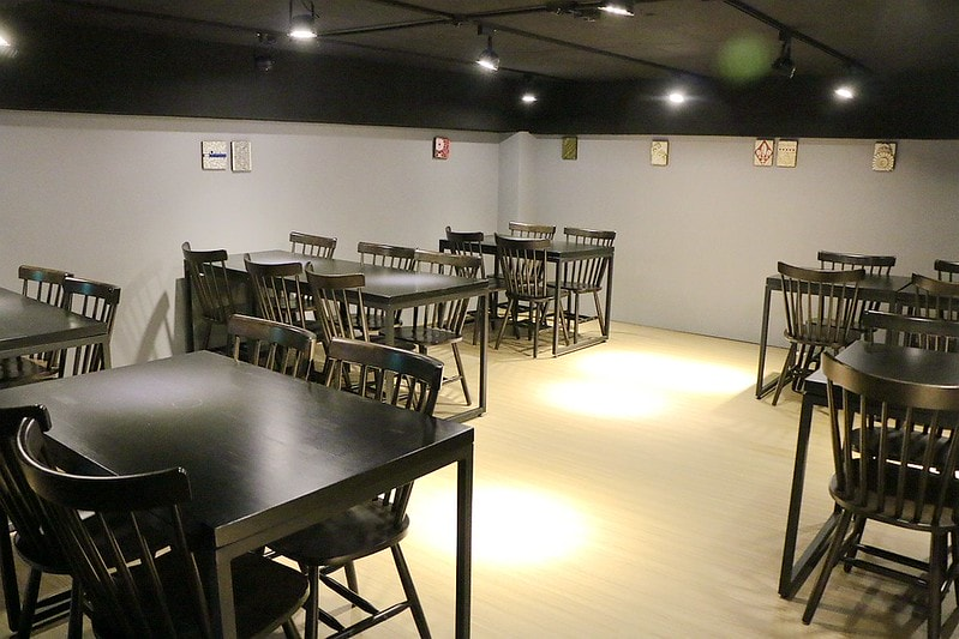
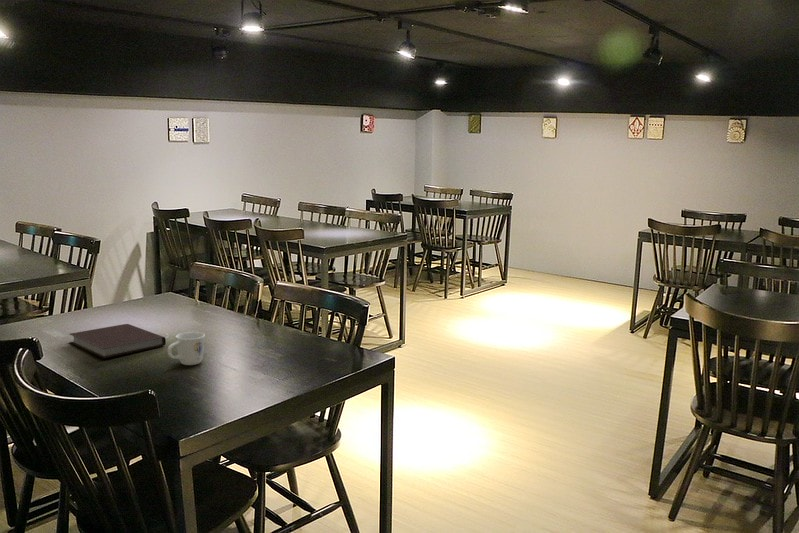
+ mug [167,331,206,366]
+ notebook [68,323,167,359]
